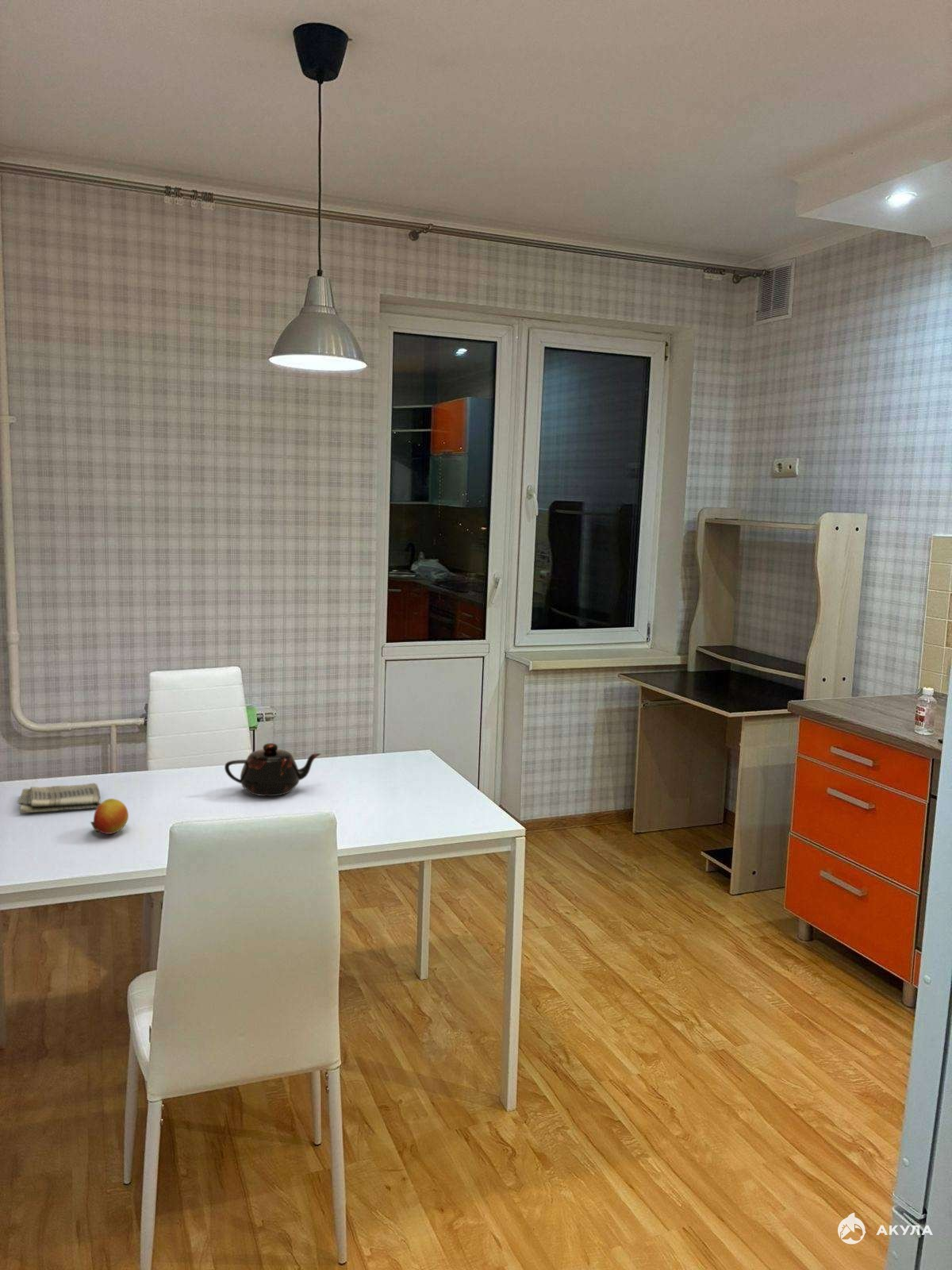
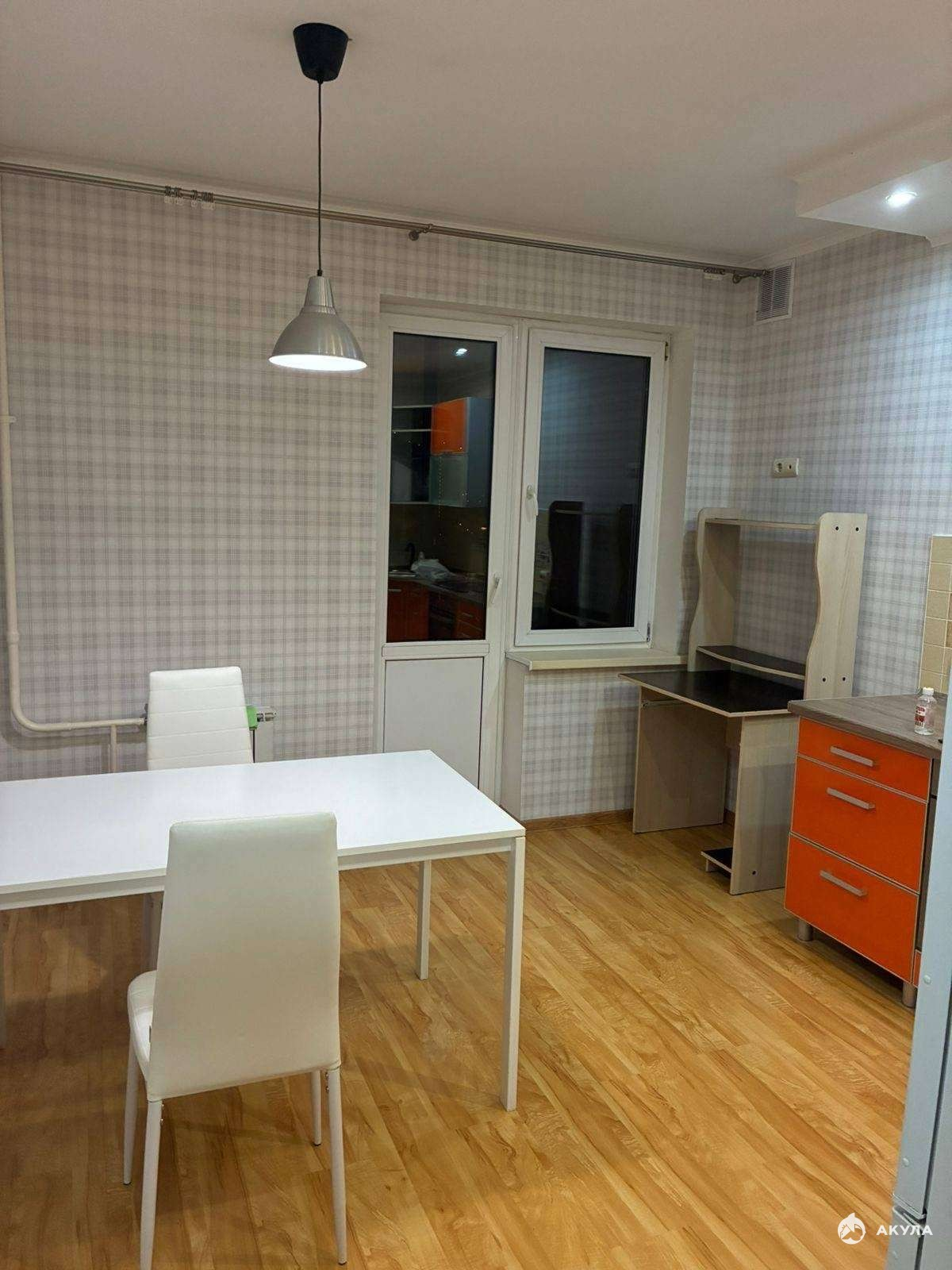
- dish towel [17,783,102,814]
- teapot [224,742,321,797]
- fruit [90,798,129,835]
